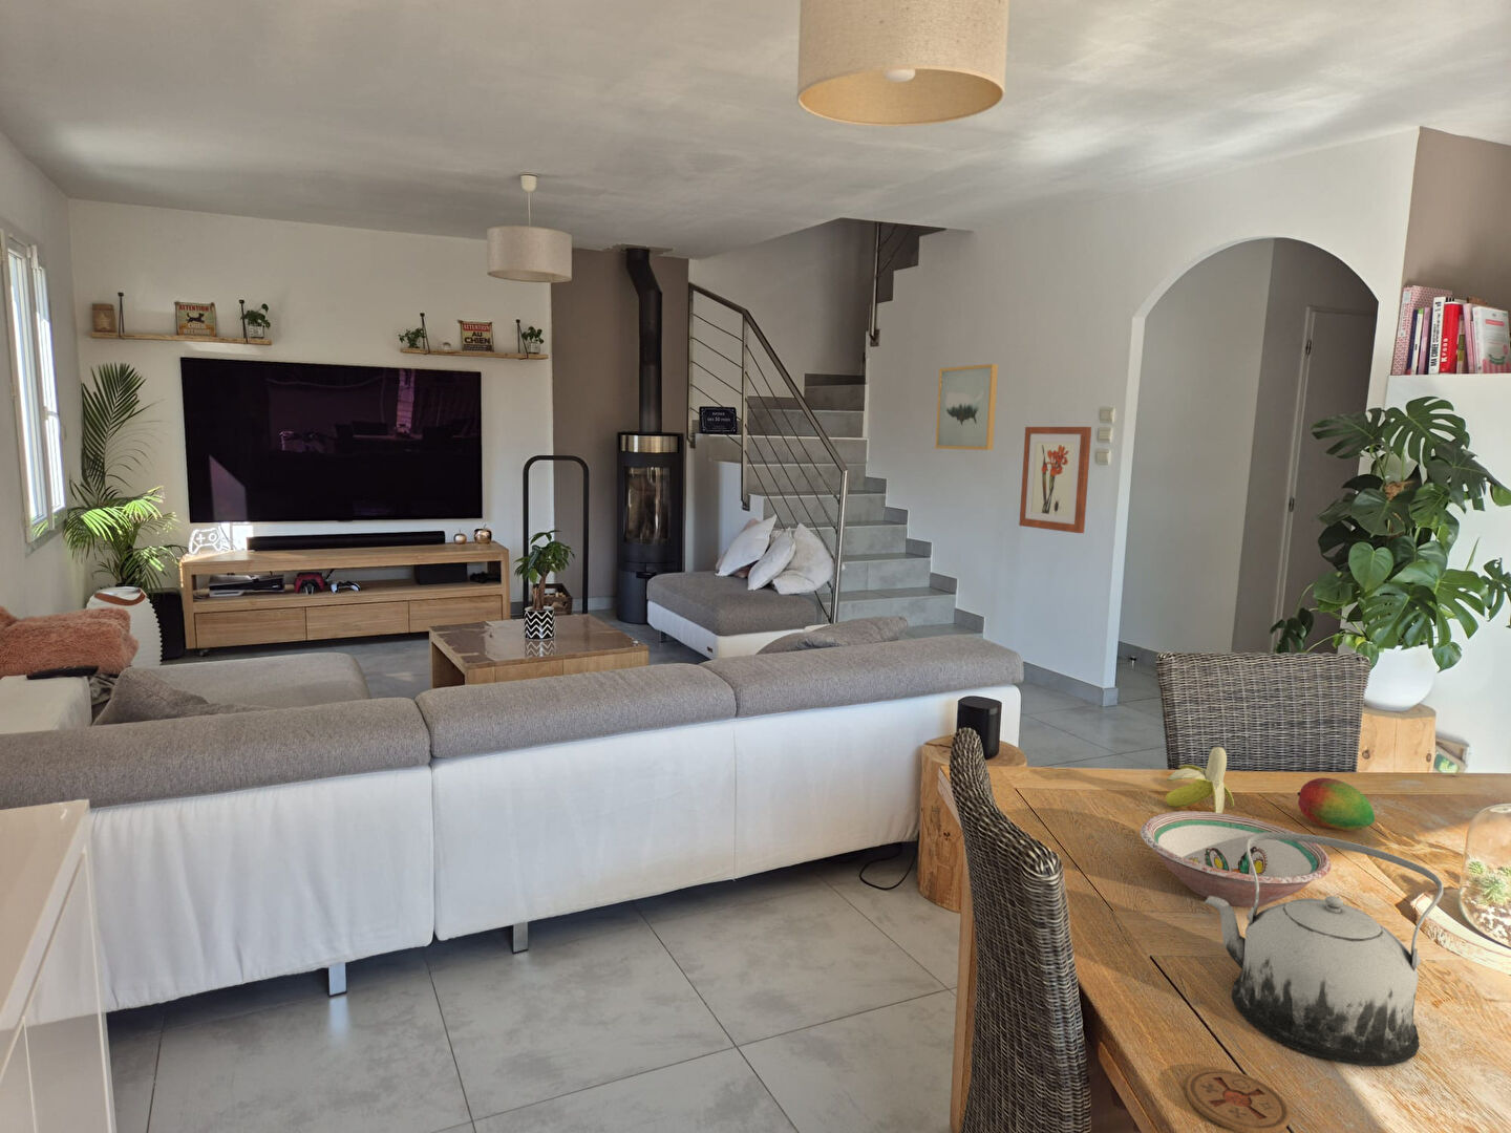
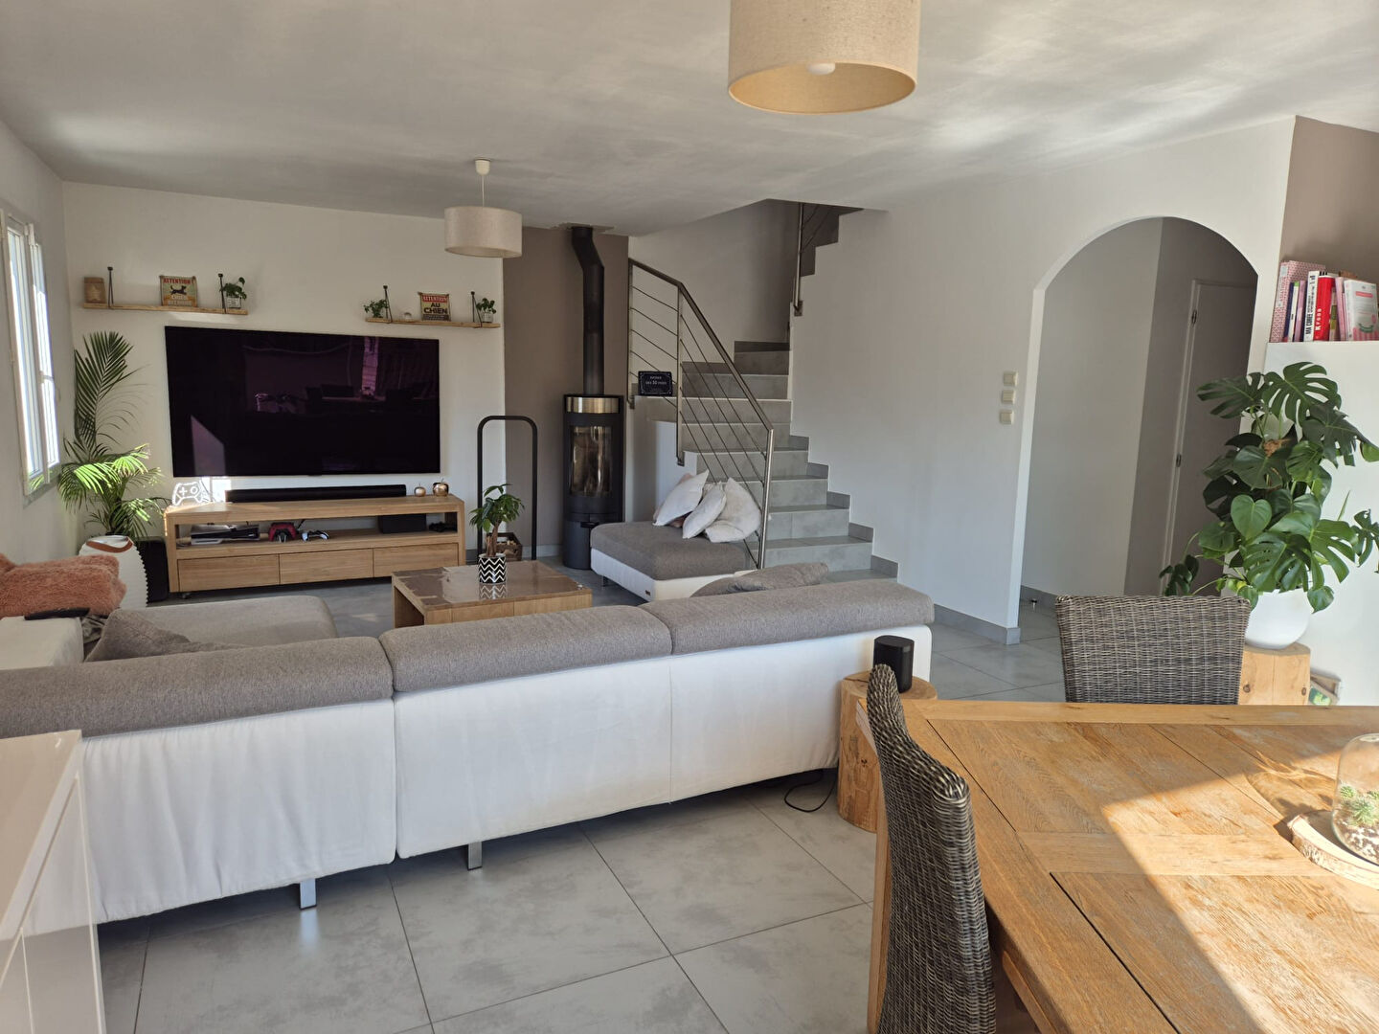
- teapot [1203,832,1444,1066]
- wall art [1017,426,1092,534]
- wall art [934,363,999,451]
- banana [1165,746,1236,813]
- fruit [1296,776,1375,832]
- bowl [1140,810,1333,908]
- coaster [1185,1068,1291,1133]
